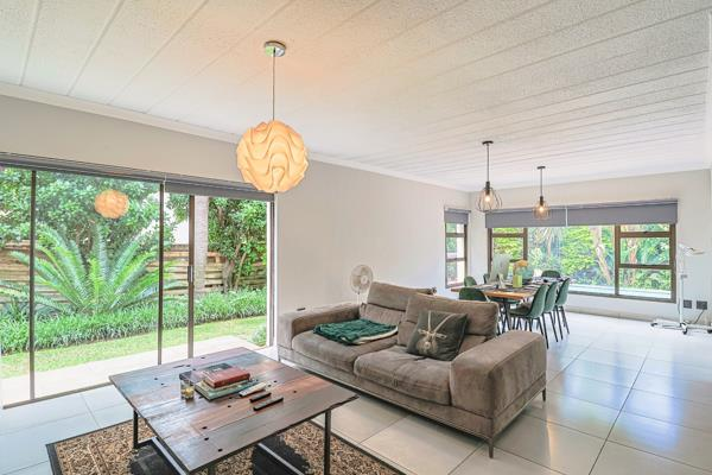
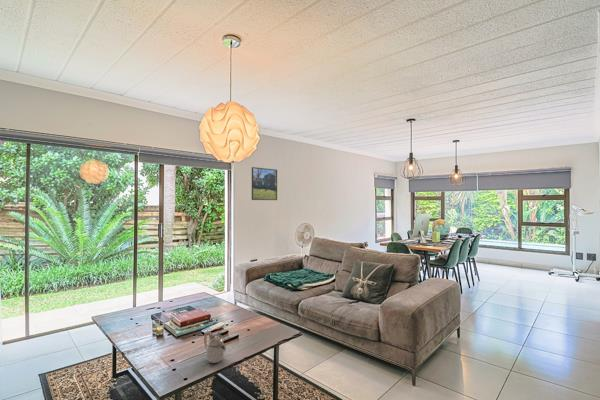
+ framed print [251,166,278,201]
+ teapot [203,330,227,364]
